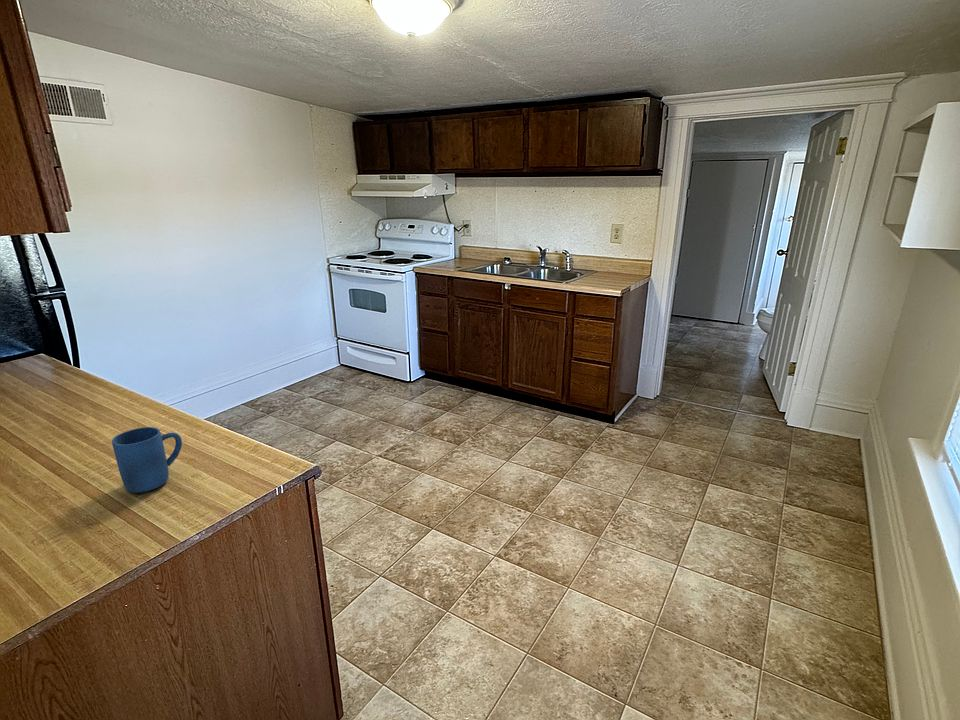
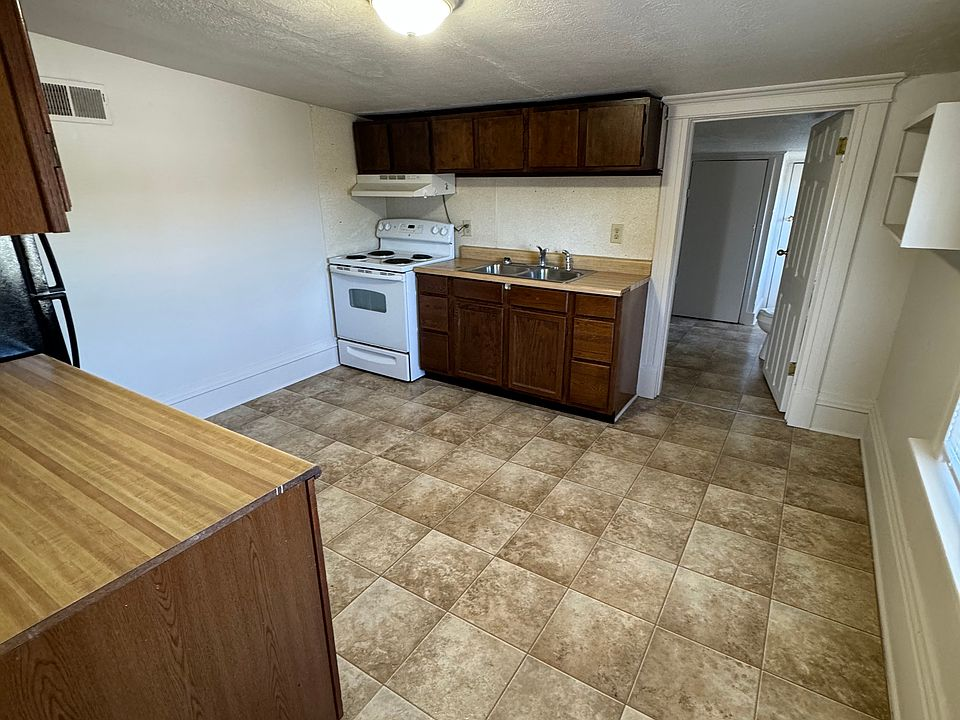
- mug [111,426,183,494]
